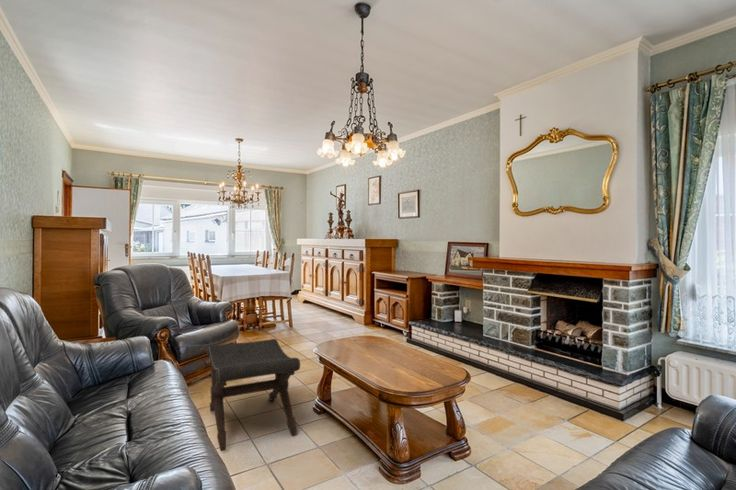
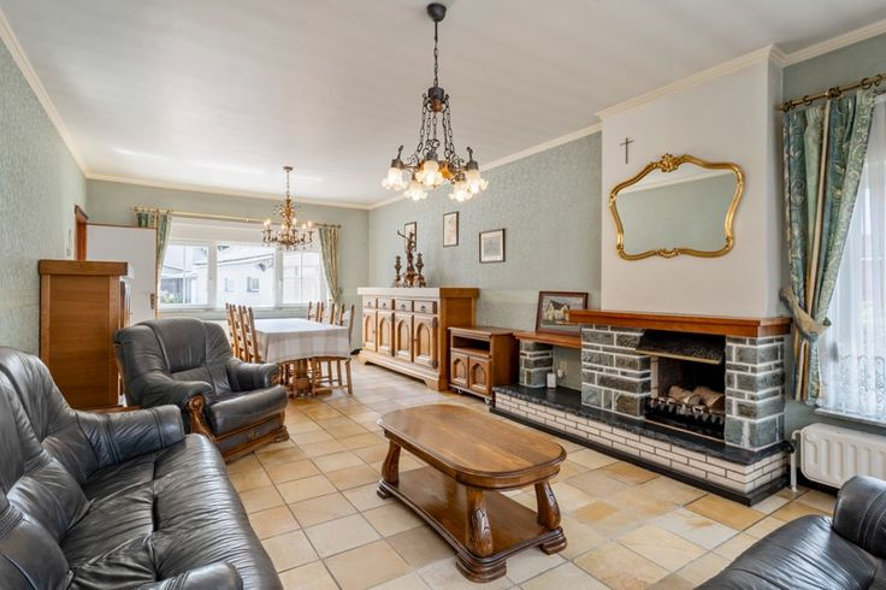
- footstool [206,338,301,452]
